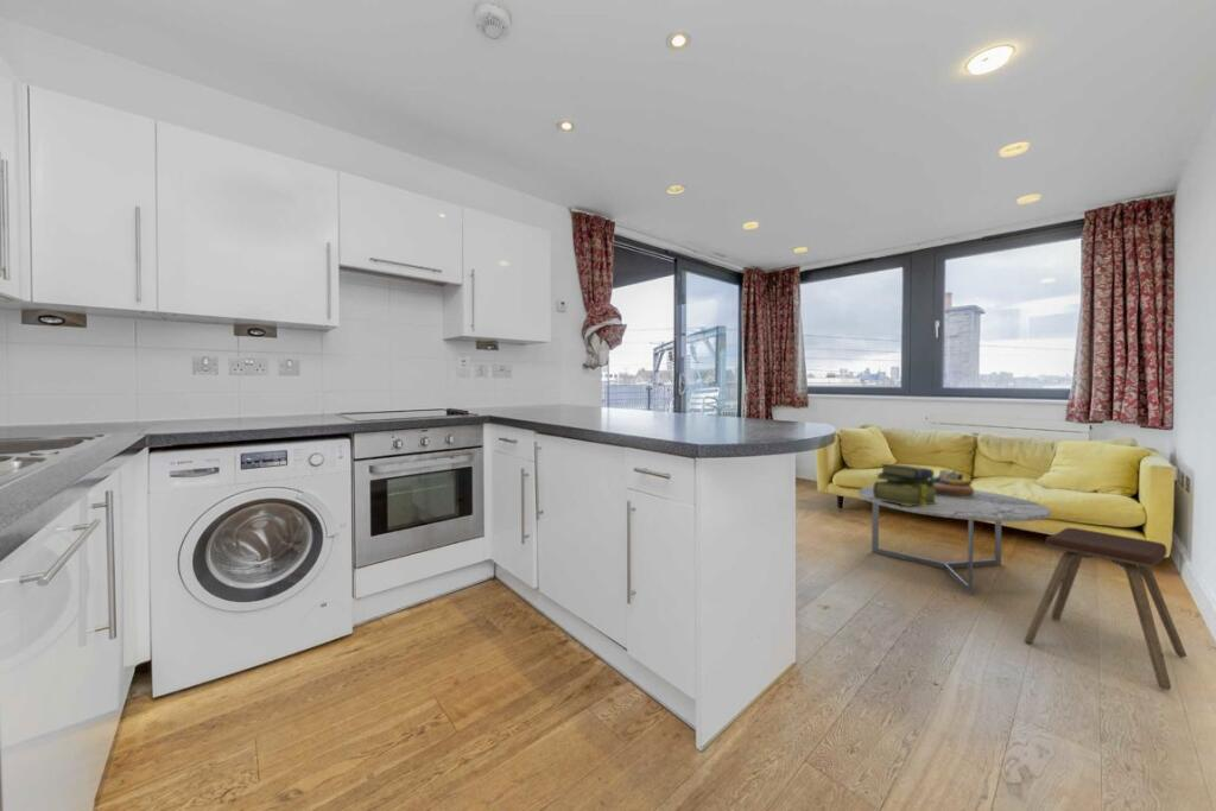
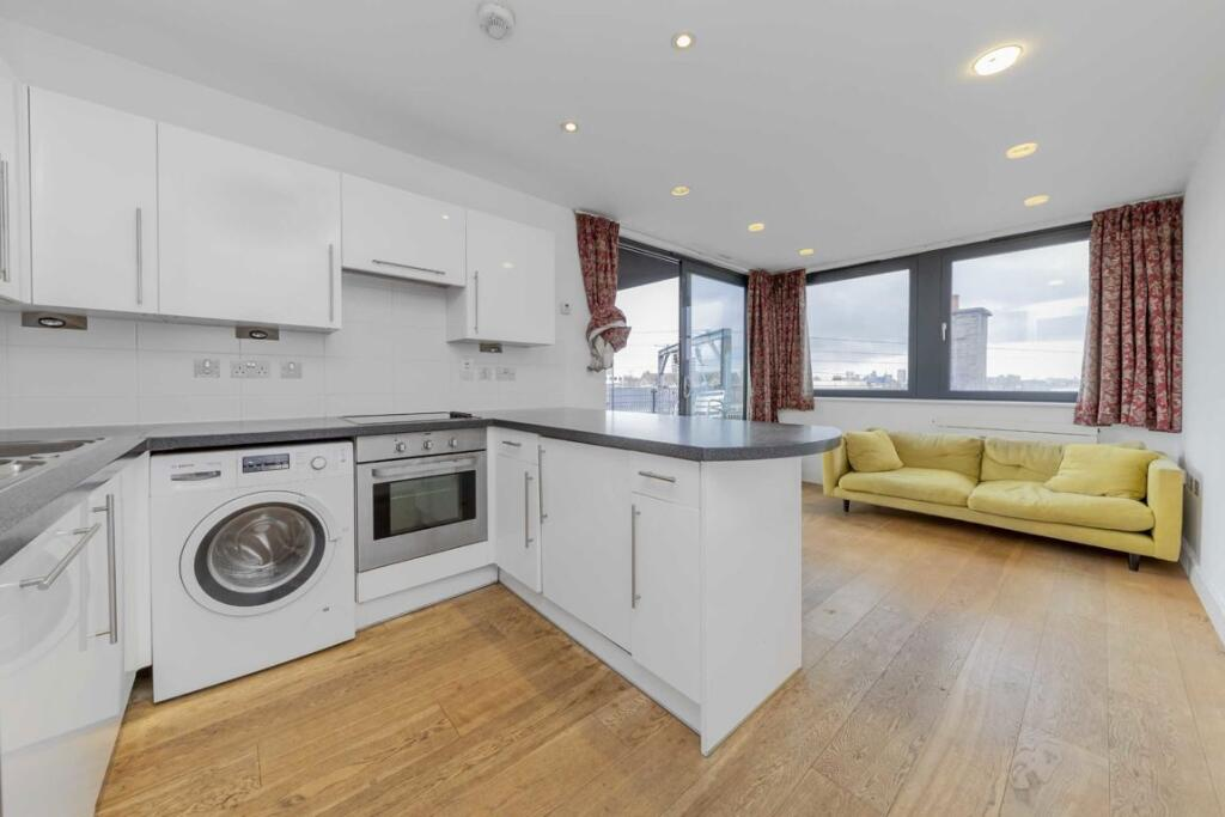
- music stool [1024,527,1188,691]
- decorative bowl [929,469,975,498]
- stack of books [873,463,938,506]
- coffee table [857,484,1052,596]
